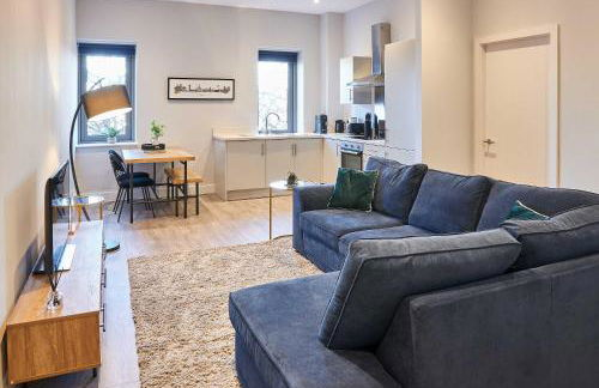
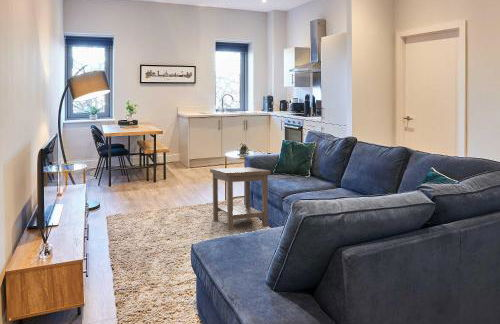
+ side table [209,166,272,232]
